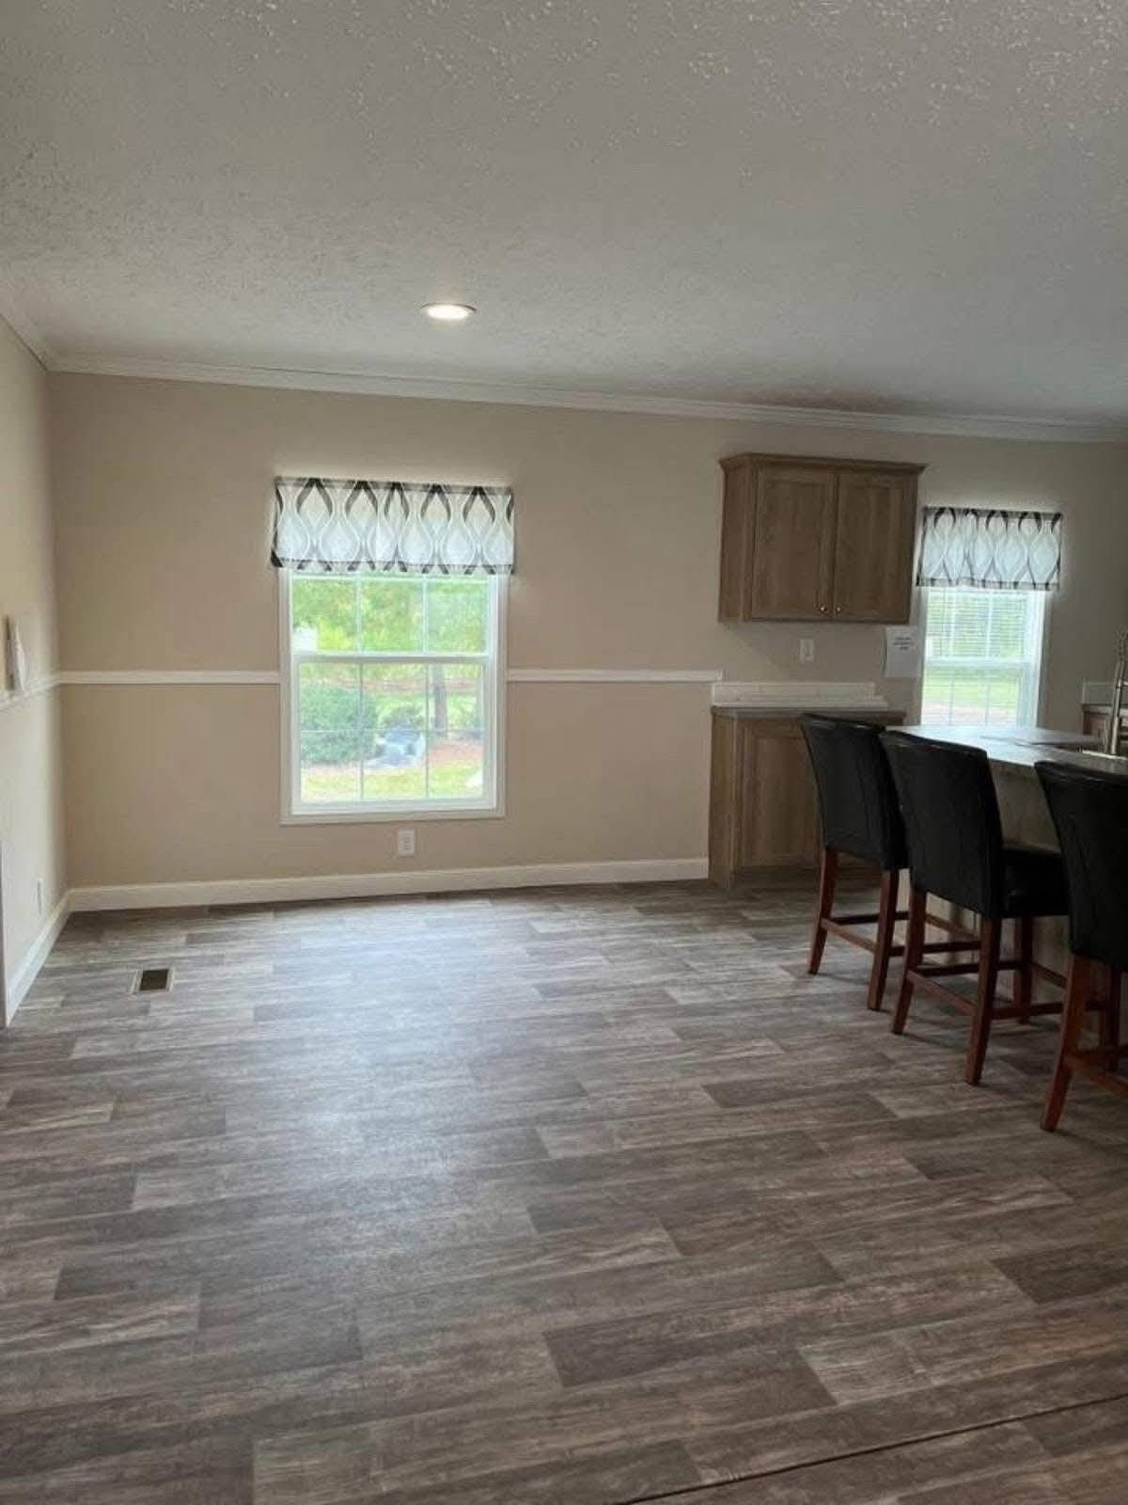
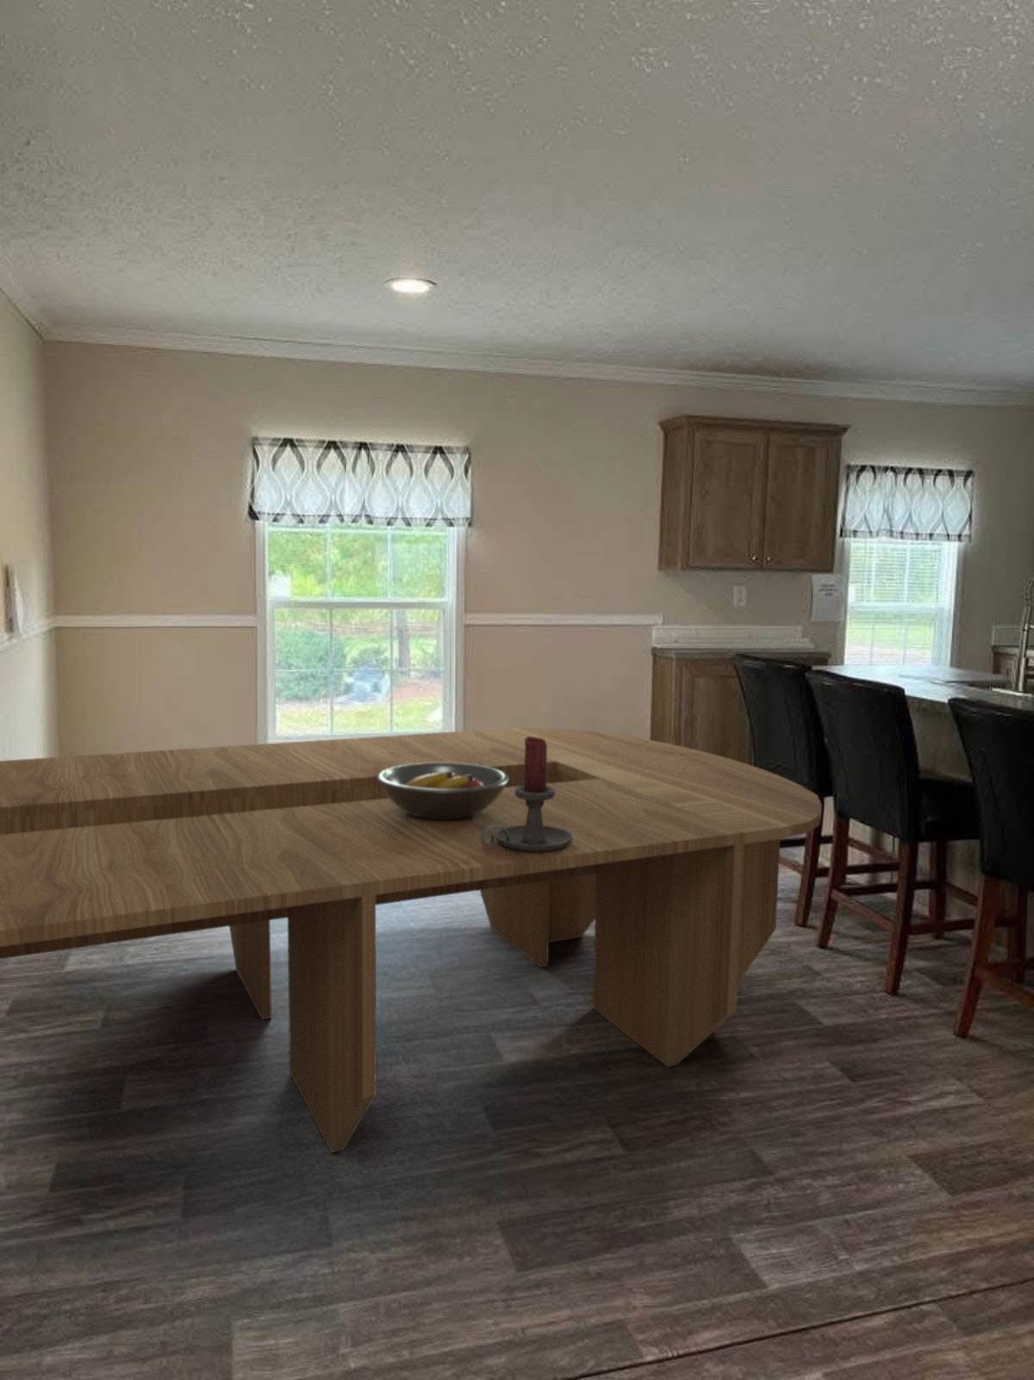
+ candle holder [481,737,573,852]
+ dining table [0,727,823,1154]
+ fruit bowl [377,763,508,819]
